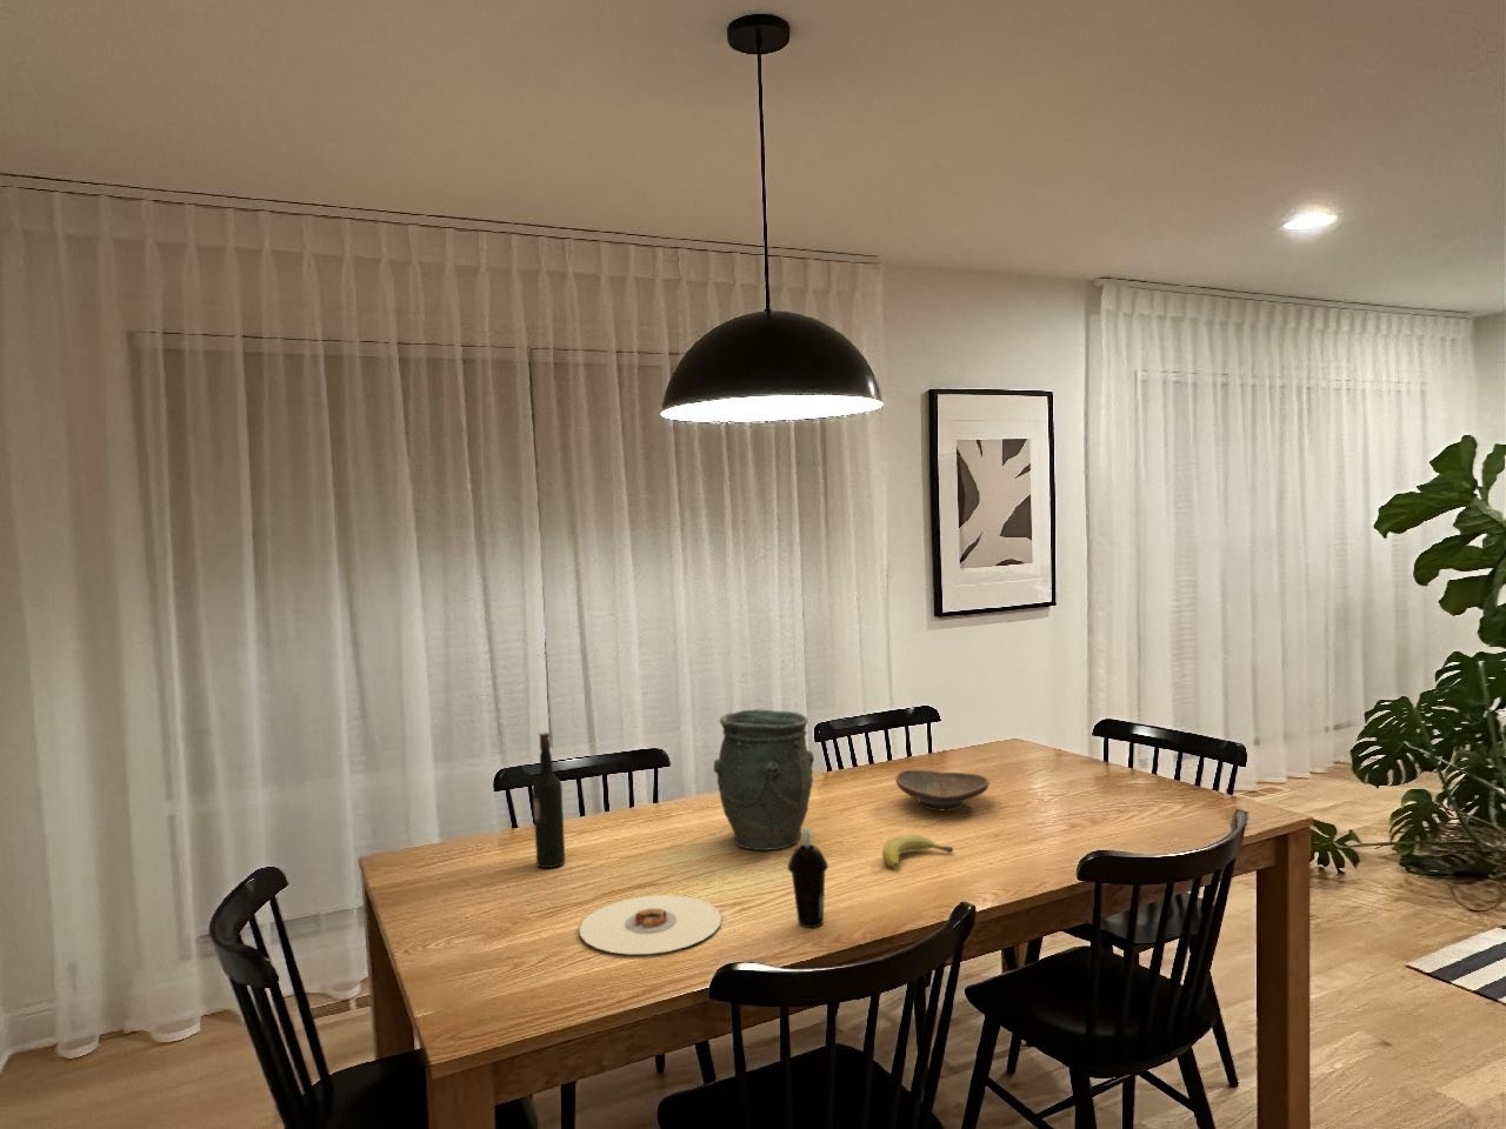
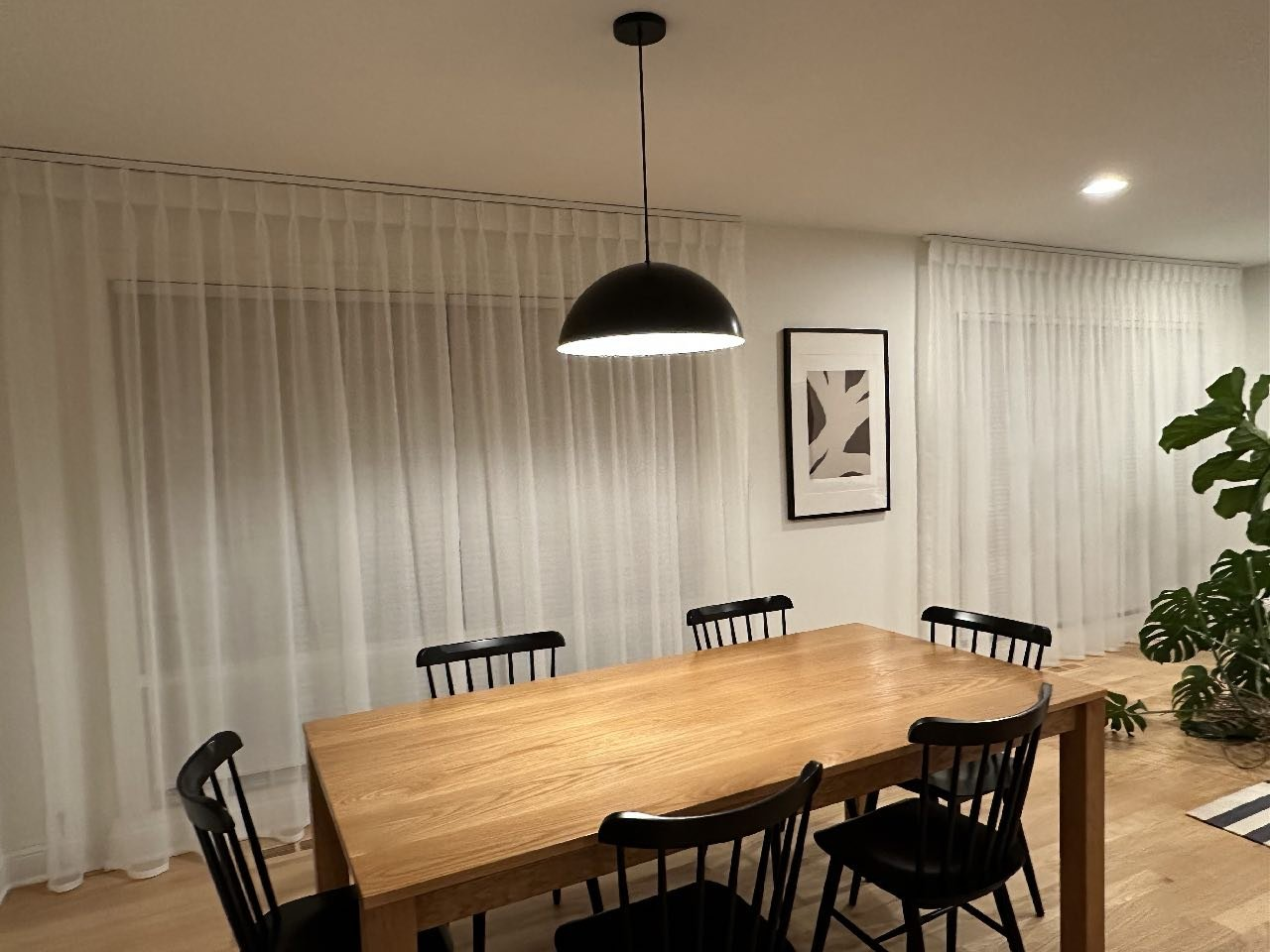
- decorative bowl [895,770,990,811]
- wine bottle [531,732,566,869]
- cup [787,827,829,929]
- vase [713,708,816,851]
- plate [579,894,722,955]
- fruit [881,834,955,869]
